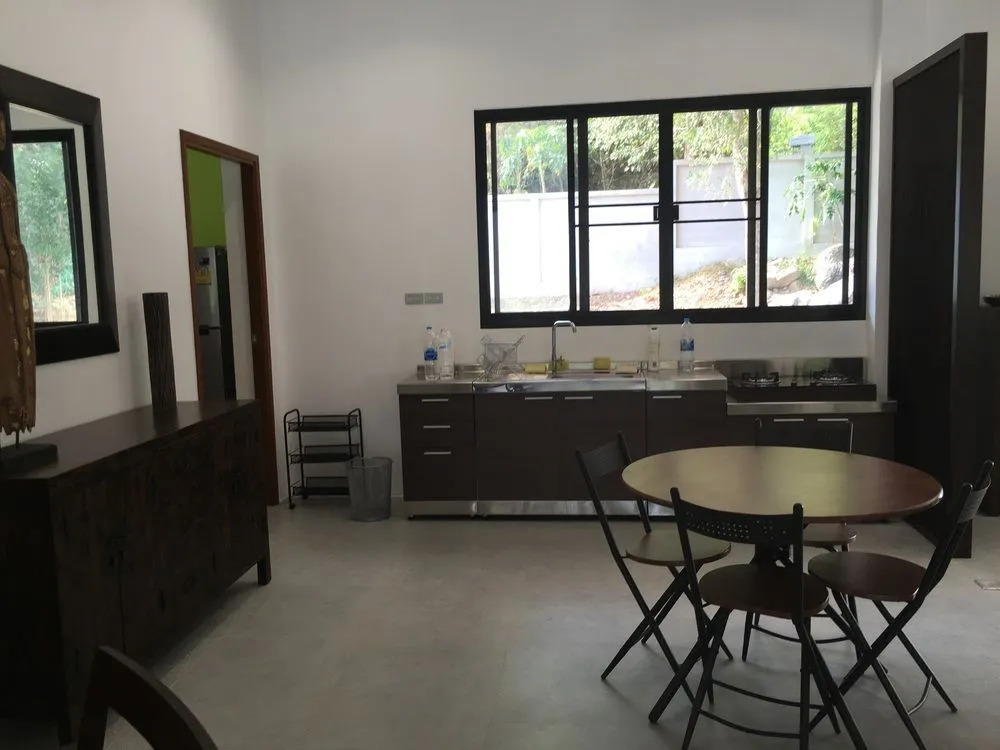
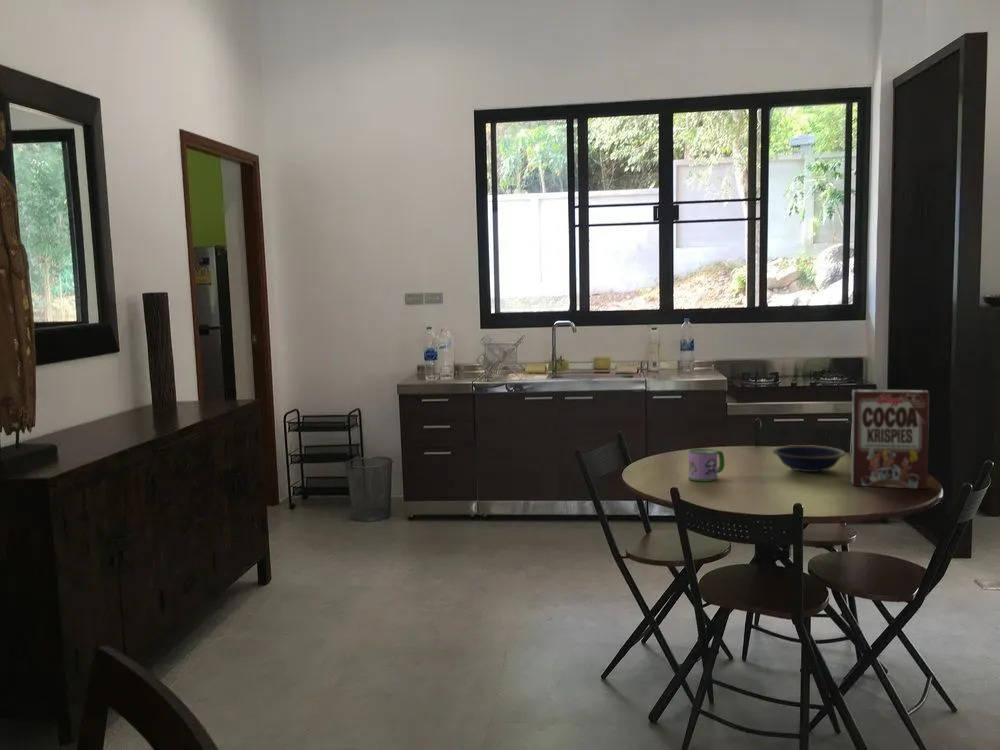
+ cereal box [851,389,930,490]
+ bowl [772,444,846,473]
+ mug [687,448,725,482]
